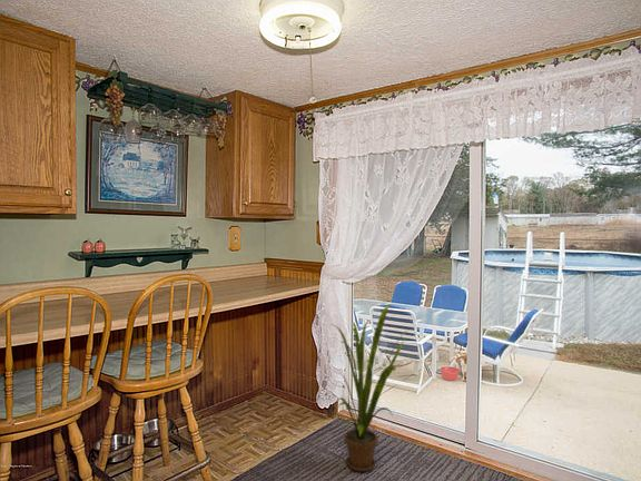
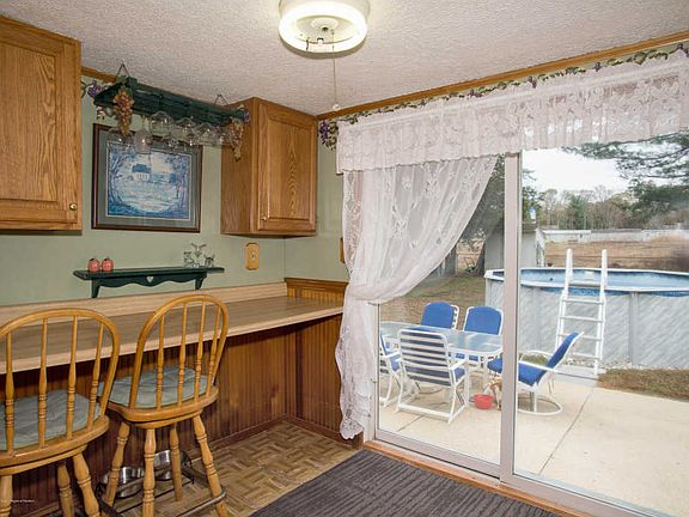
- house plant [331,303,411,472]
